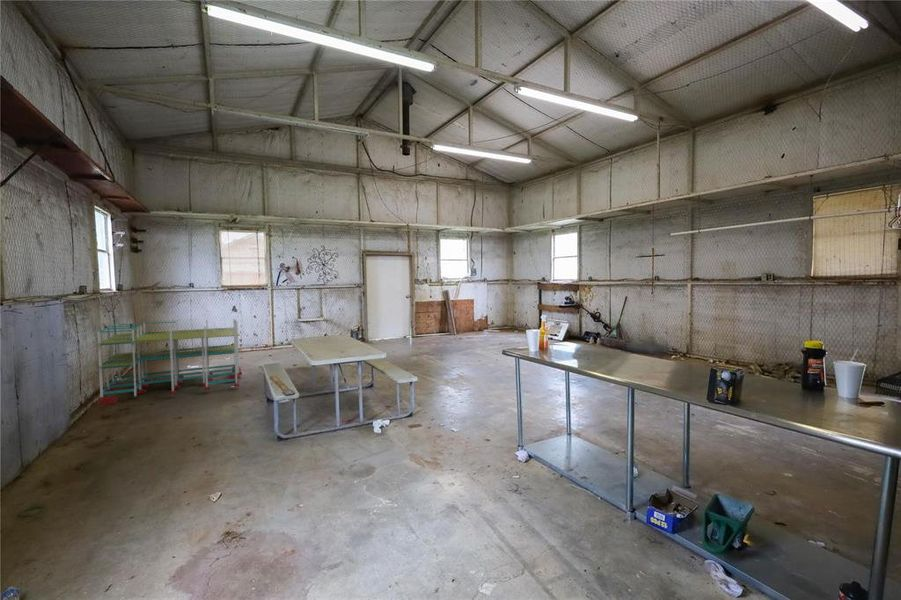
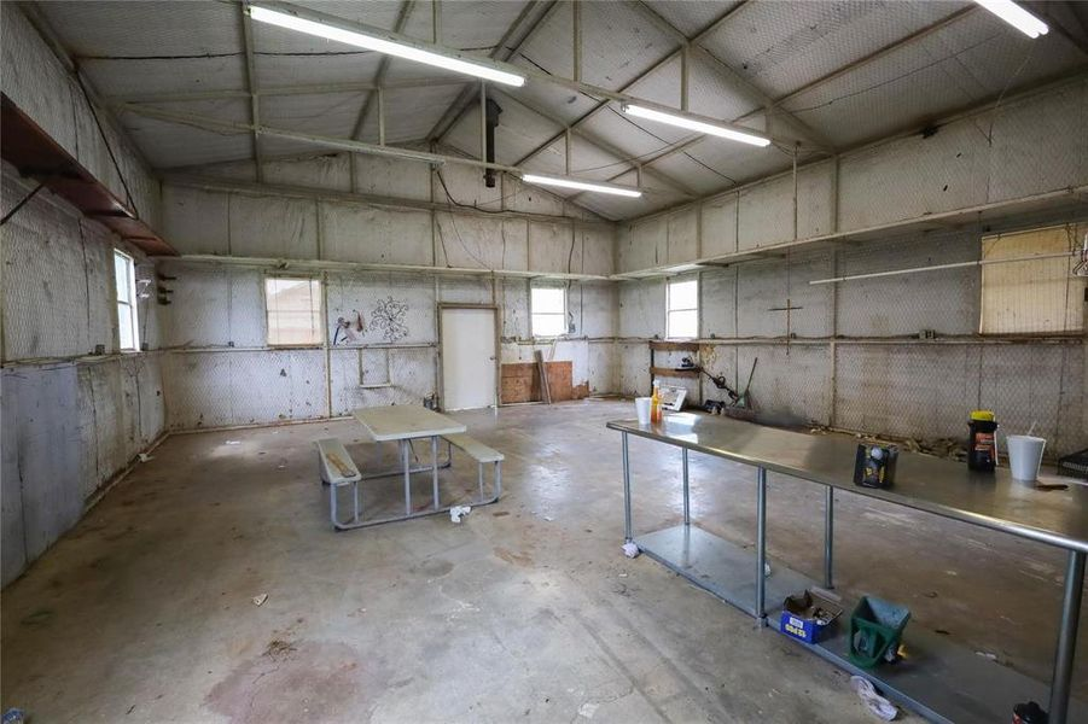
- workbench [96,318,243,406]
